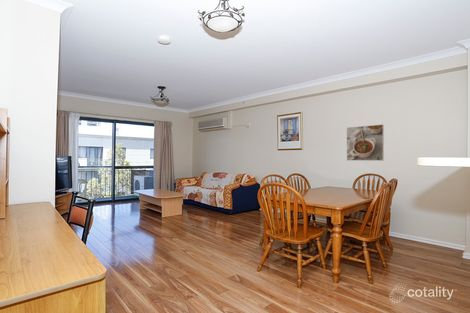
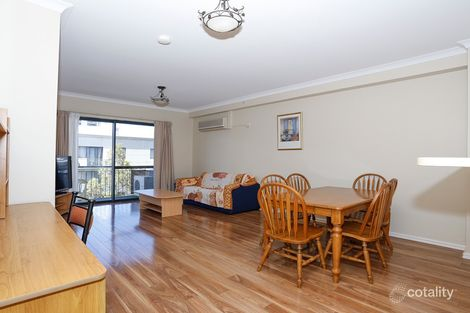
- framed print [346,123,385,162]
